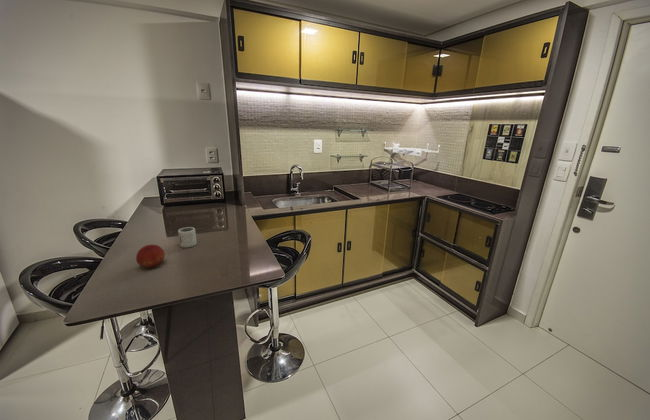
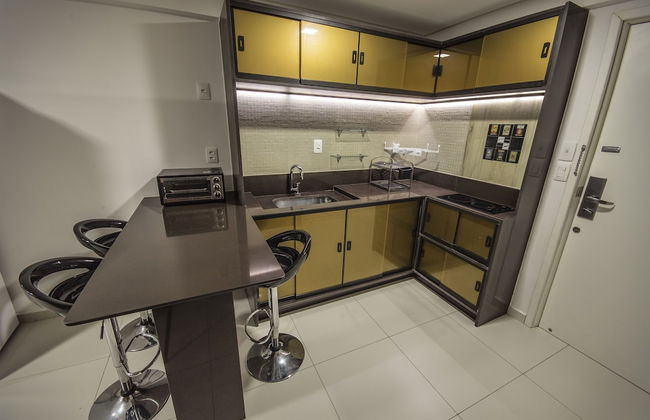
- cup [177,226,198,249]
- fruit [135,244,166,269]
